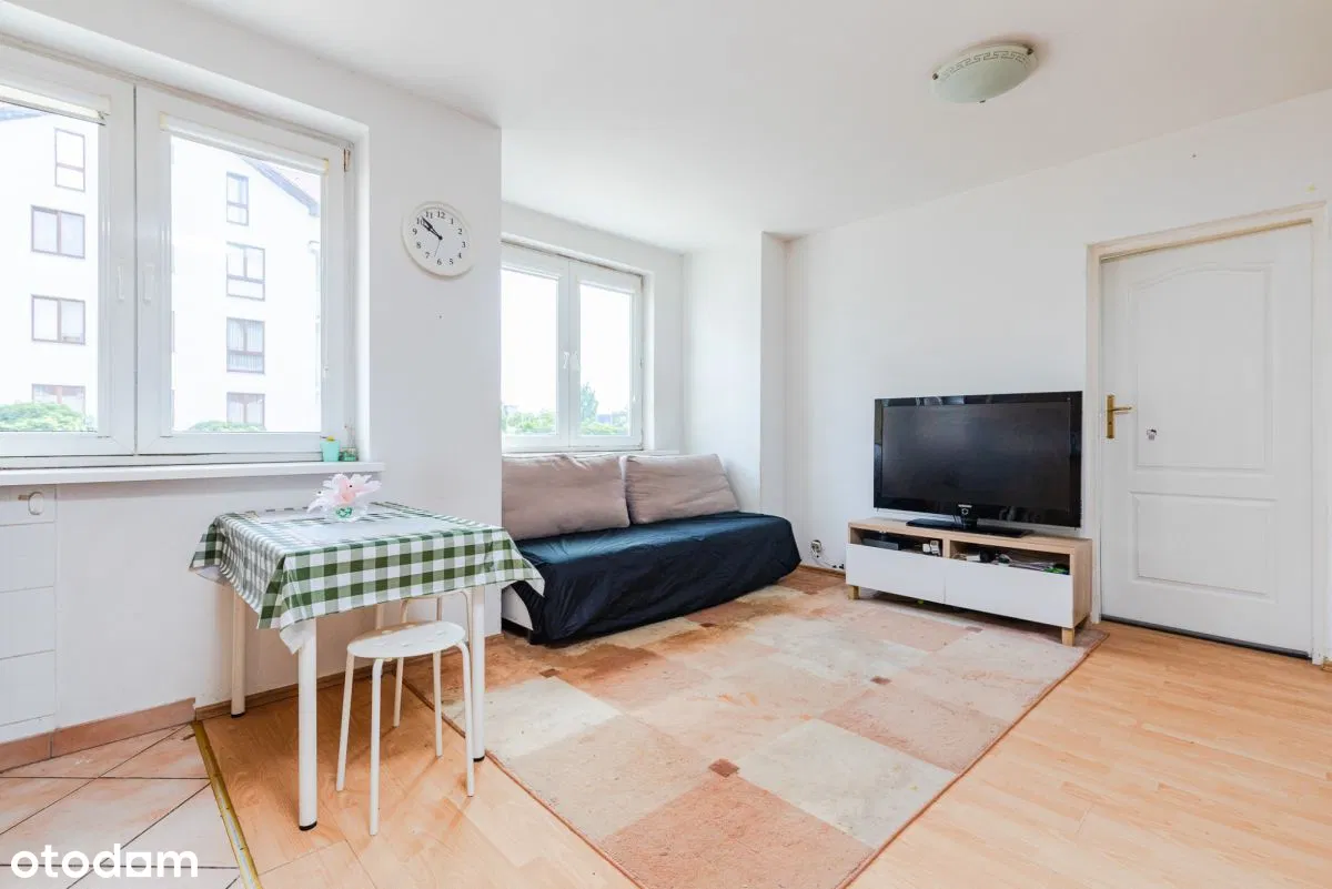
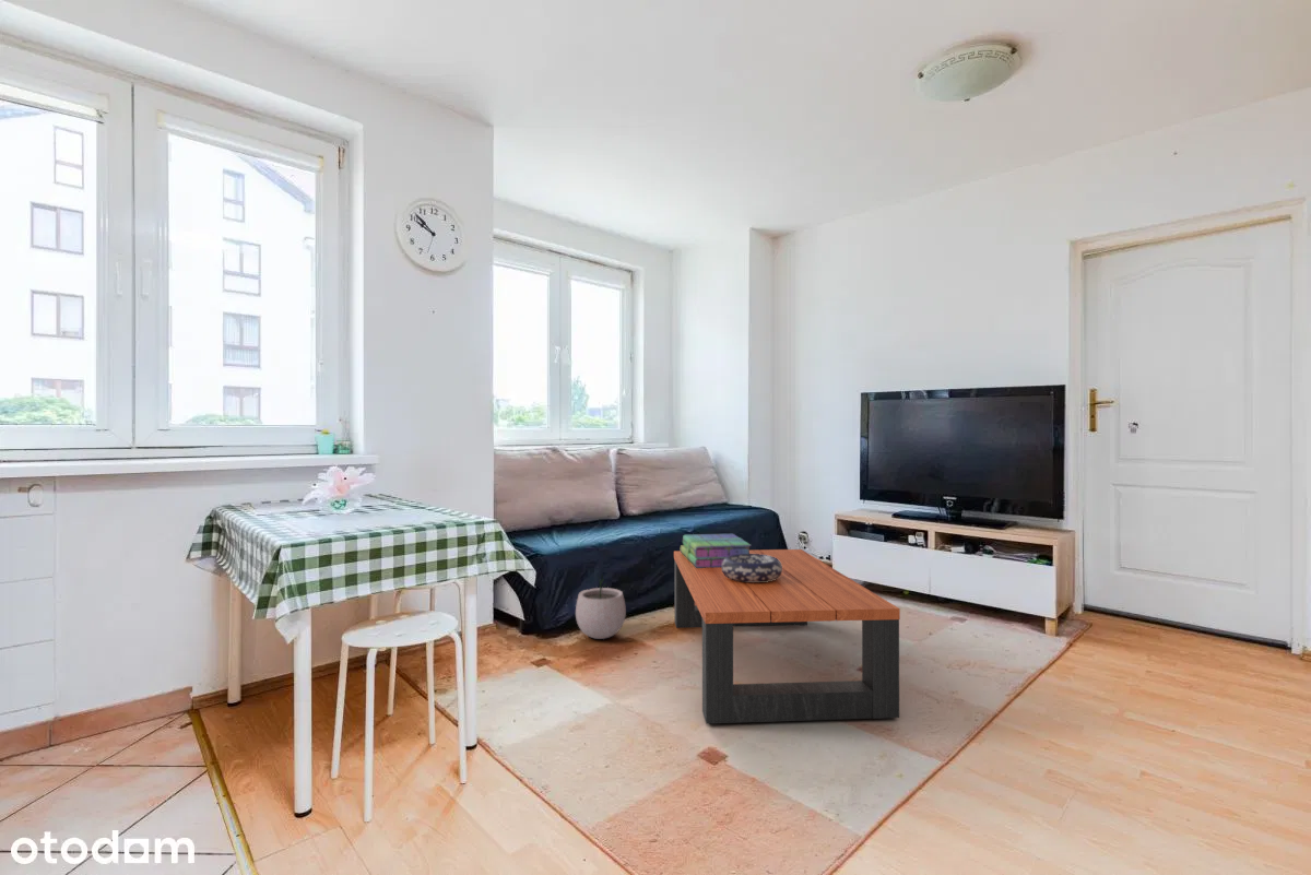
+ decorative bowl [722,554,782,582]
+ coffee table [673,548,901,724]
+ plant pot [575,574,627,640]
+ stack of books [680,533,753,568]
